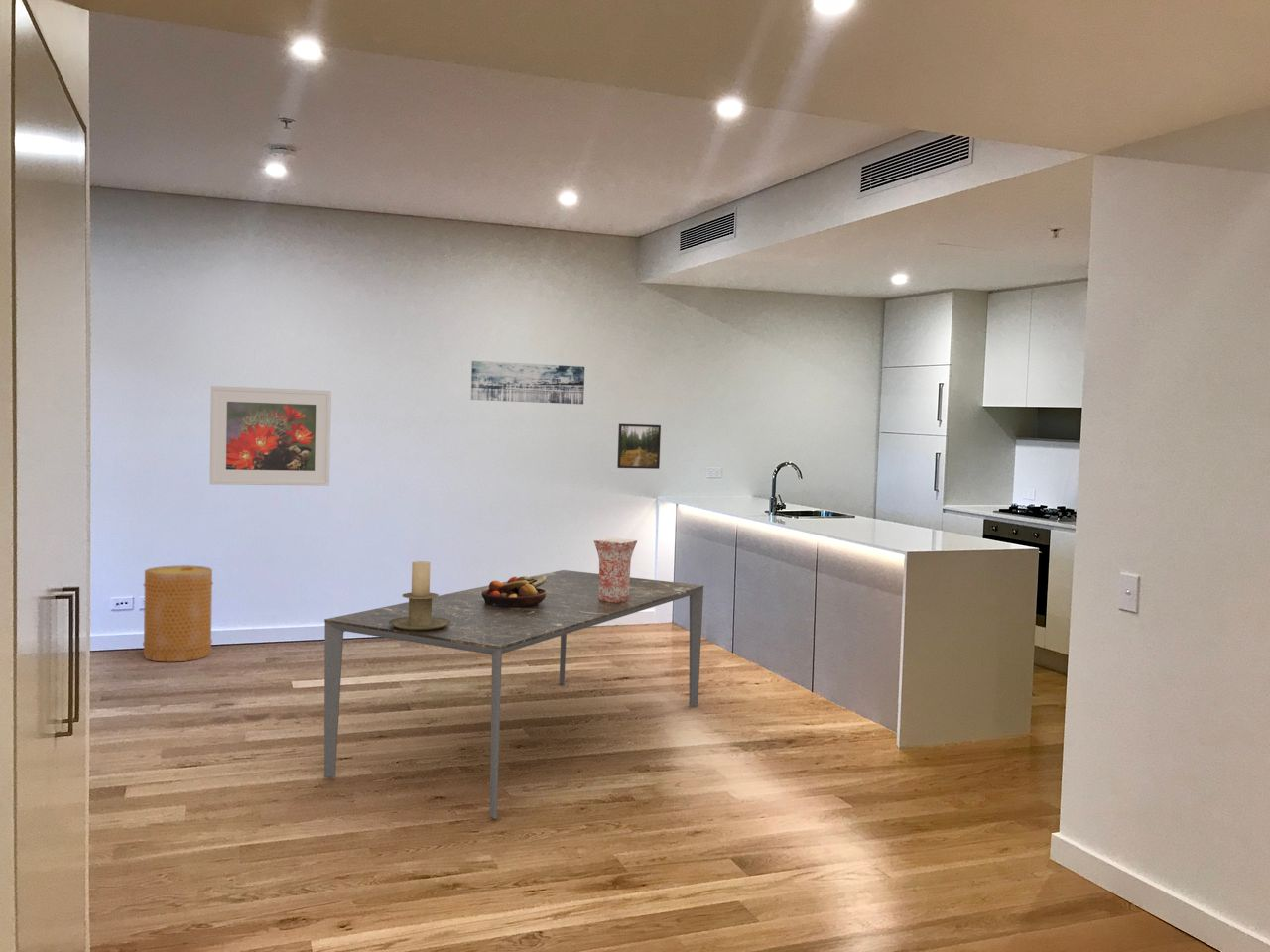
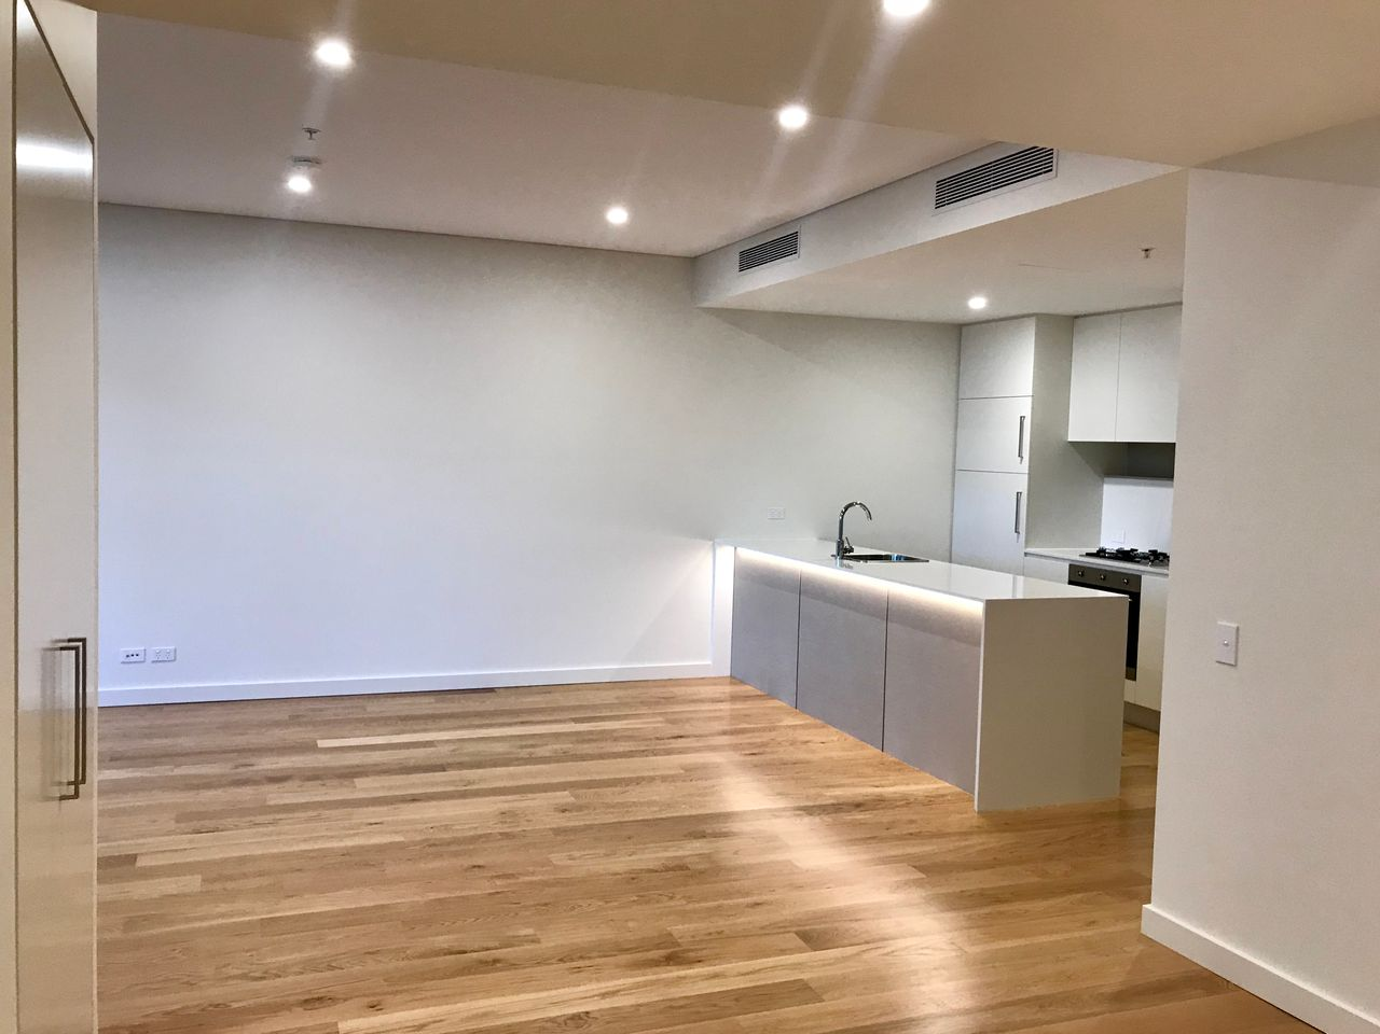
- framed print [616,422,662,470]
- fruit bowl [482,575,547,608]
- wall art [470,360,585,405]
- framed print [208,385,332,487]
- vase [593,536,638,603]
- candle holder [389,560,450,631]
- dining table [323,569,704,820]
- basket [142,564,214,662]
